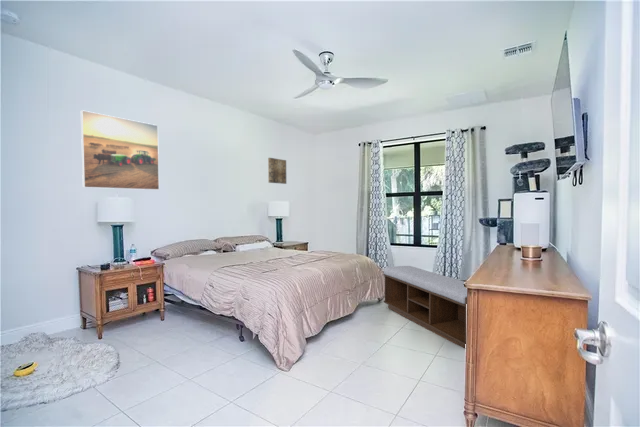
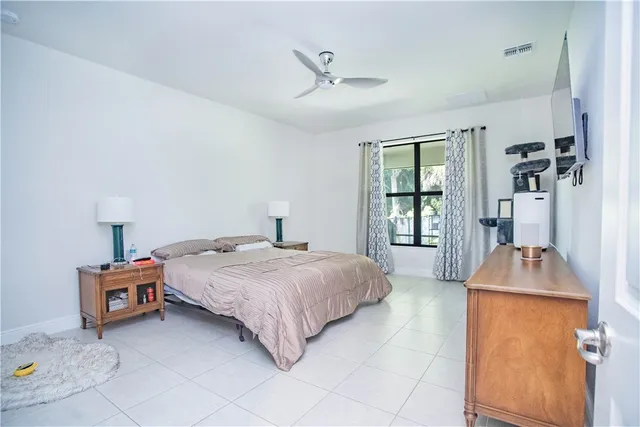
- bench [383,265,467,350]
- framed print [80,109,160,191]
- wall art [267,157,287,185]
